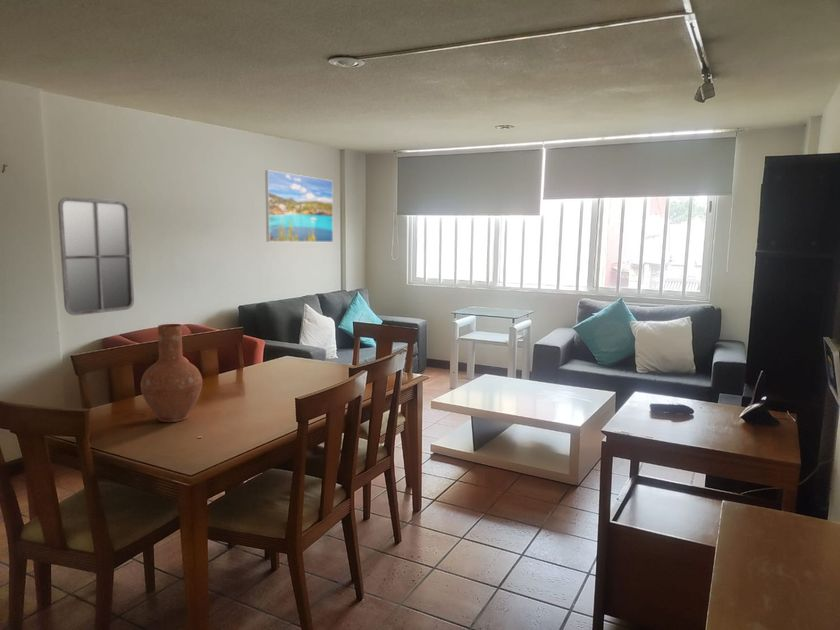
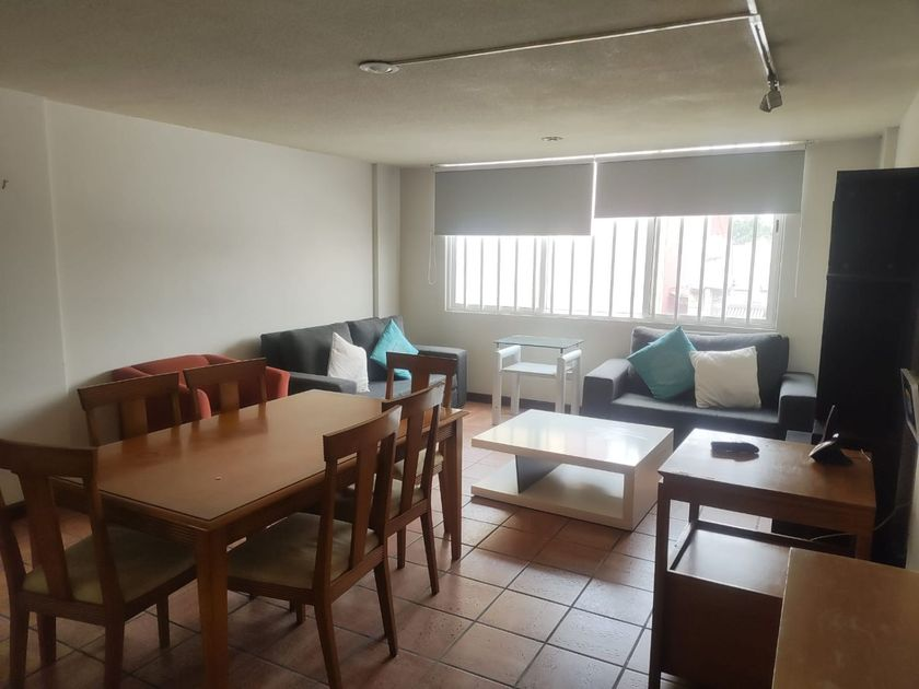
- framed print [264,169,334,243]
- home mirror [57,196,135,316]
- vase [140,323,203,423]
